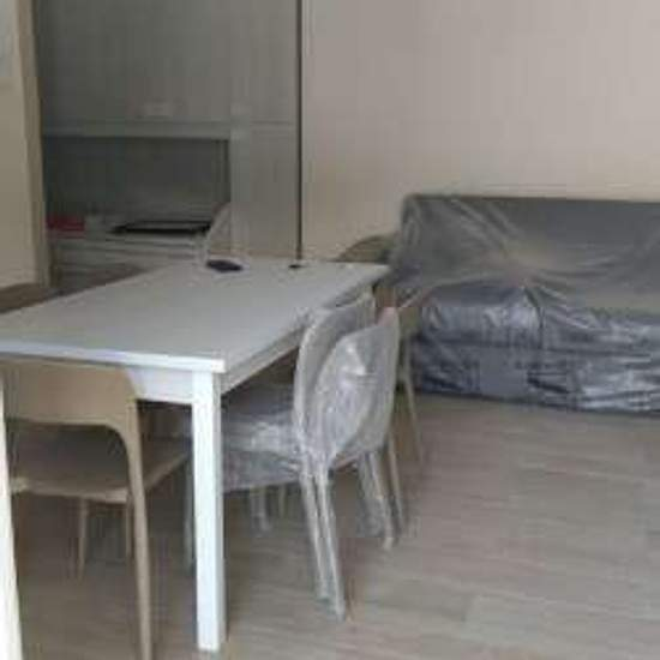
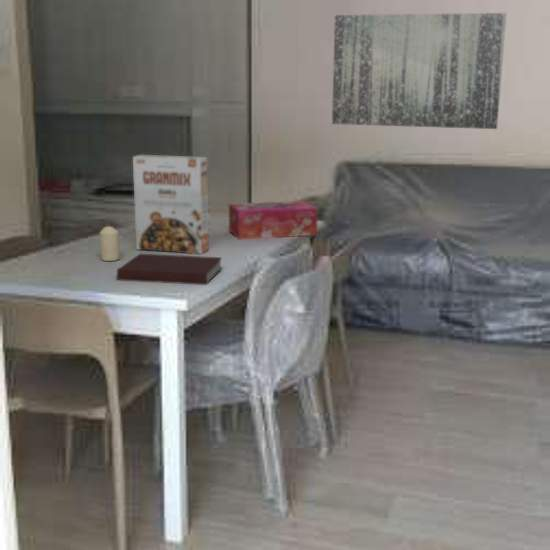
+ tissue box [228,200,319,240]
+ cereal box [132,154,209,255]
+ notebook [116,253,223,286]
+ candle [99,225,120,262]
+ wall art [331,12,507,130]
